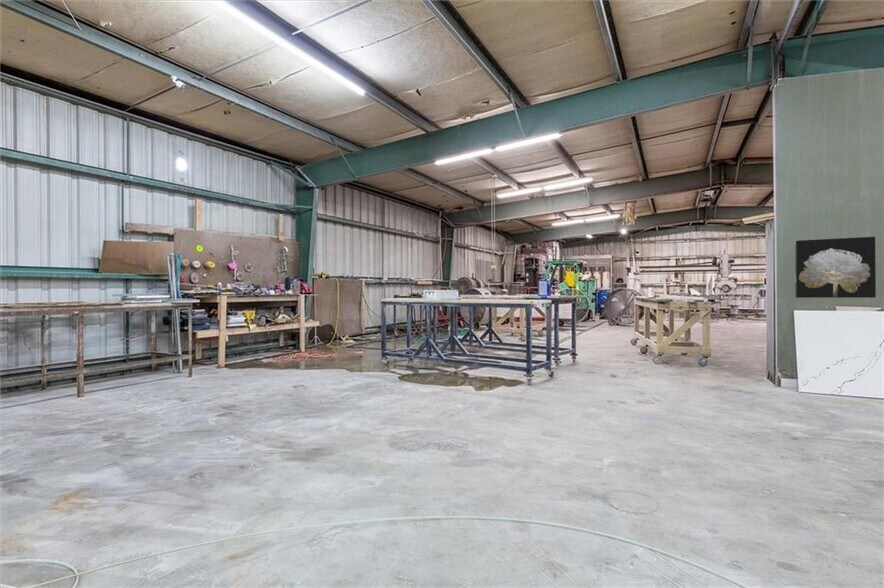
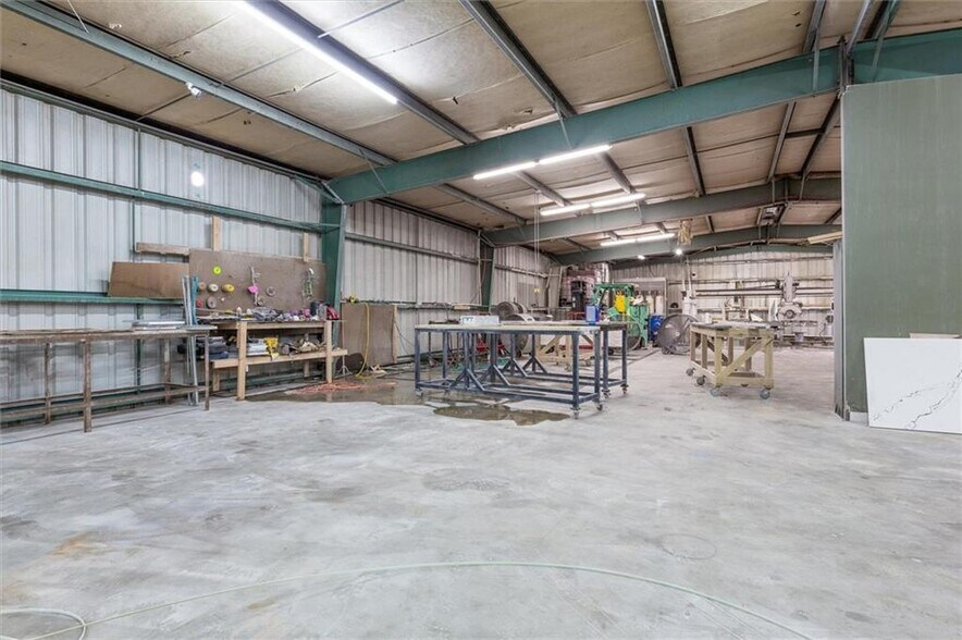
- wall art [794,236,877,299]
